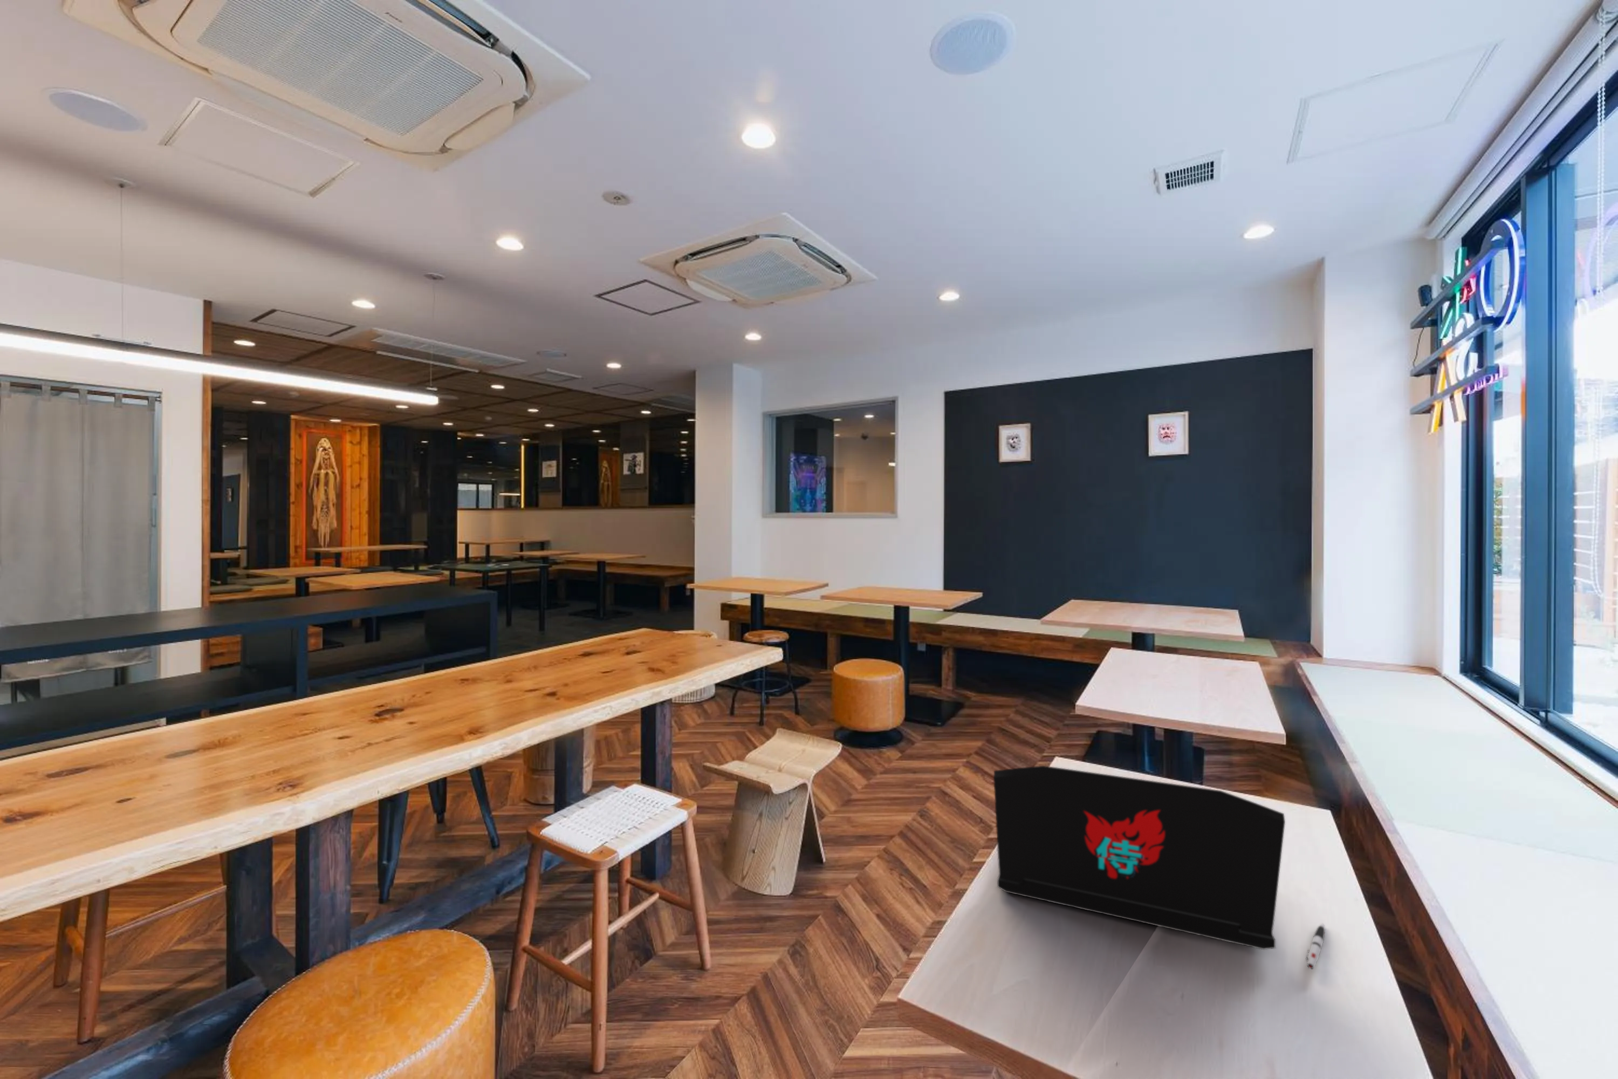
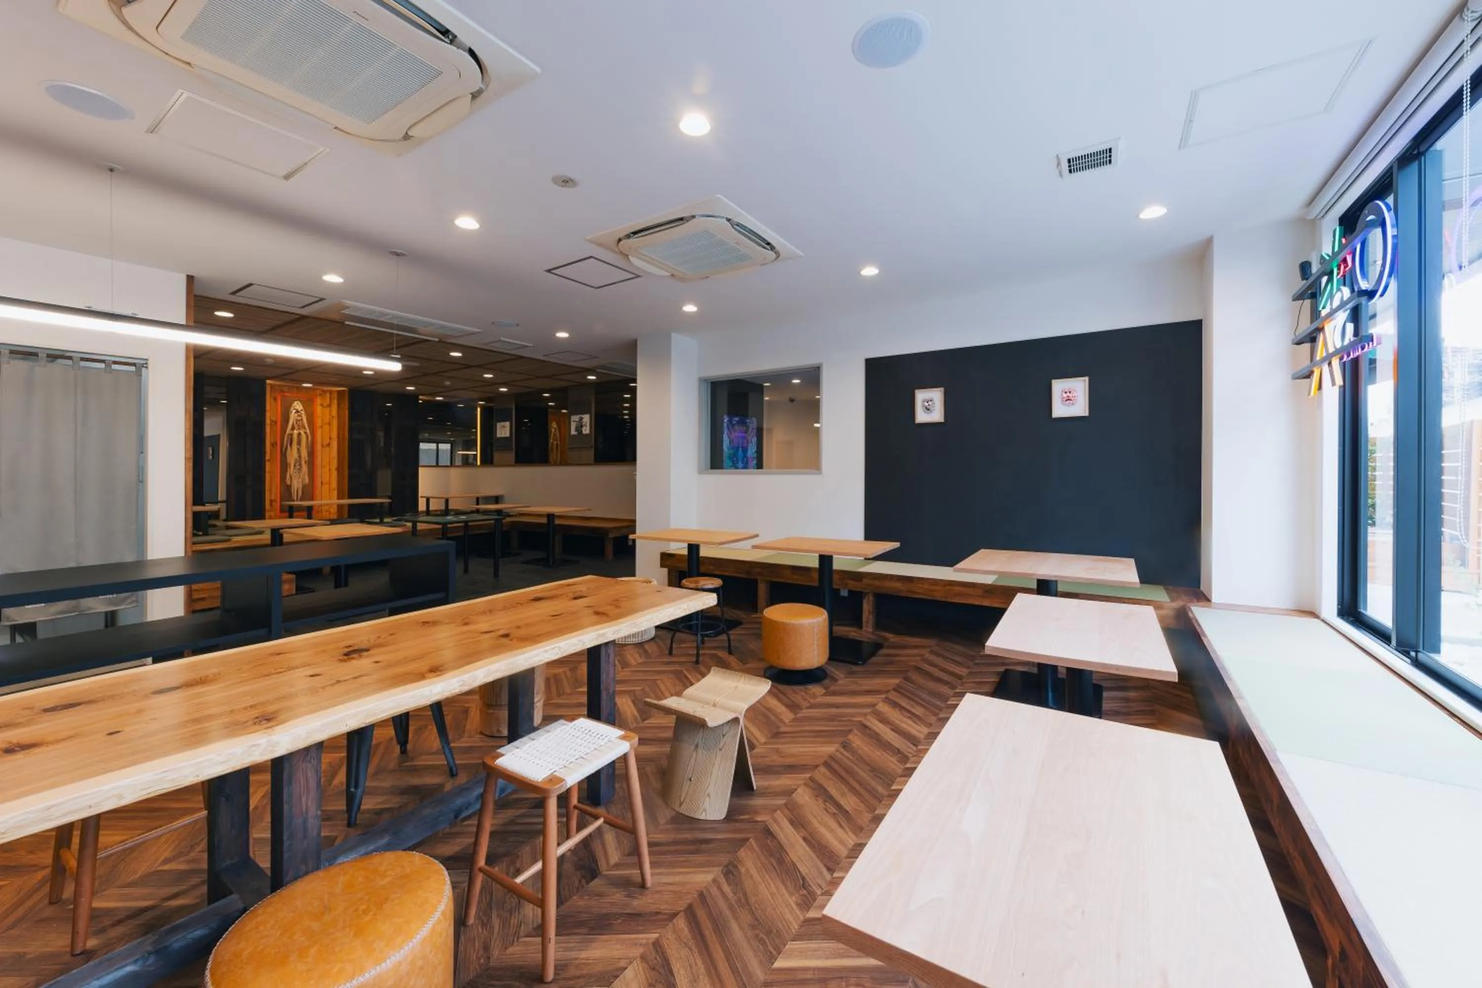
- pen [1305,924,1325,969]
- laptop [993,765,1286,950]
